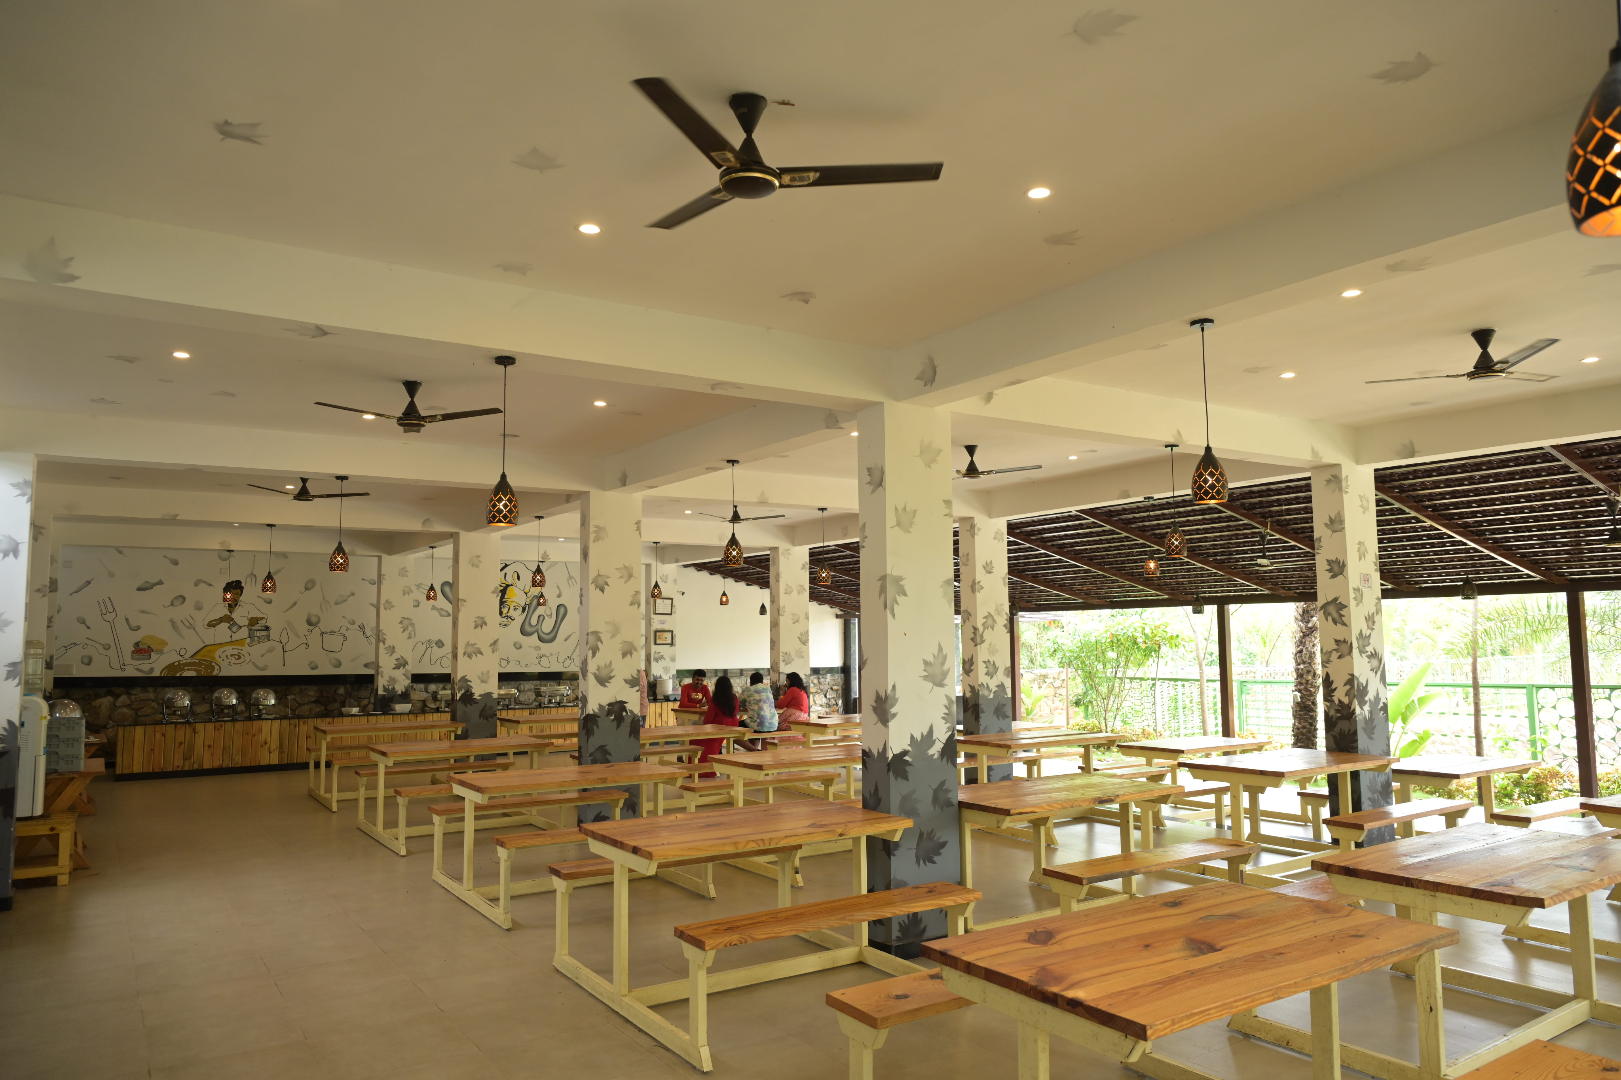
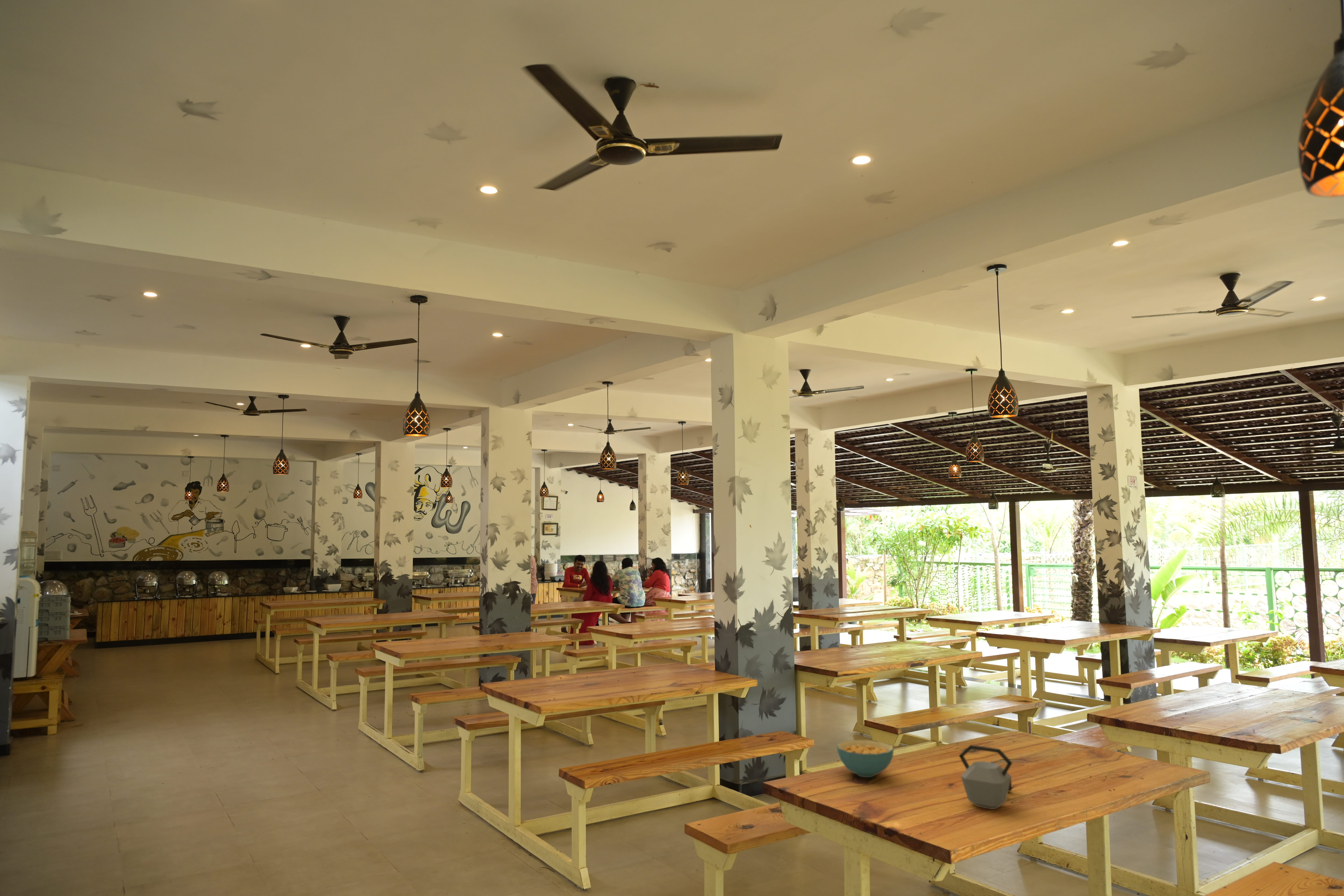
+ cereal bowl [836,740,894,778]
+ kettle [958,744,1013,810]
